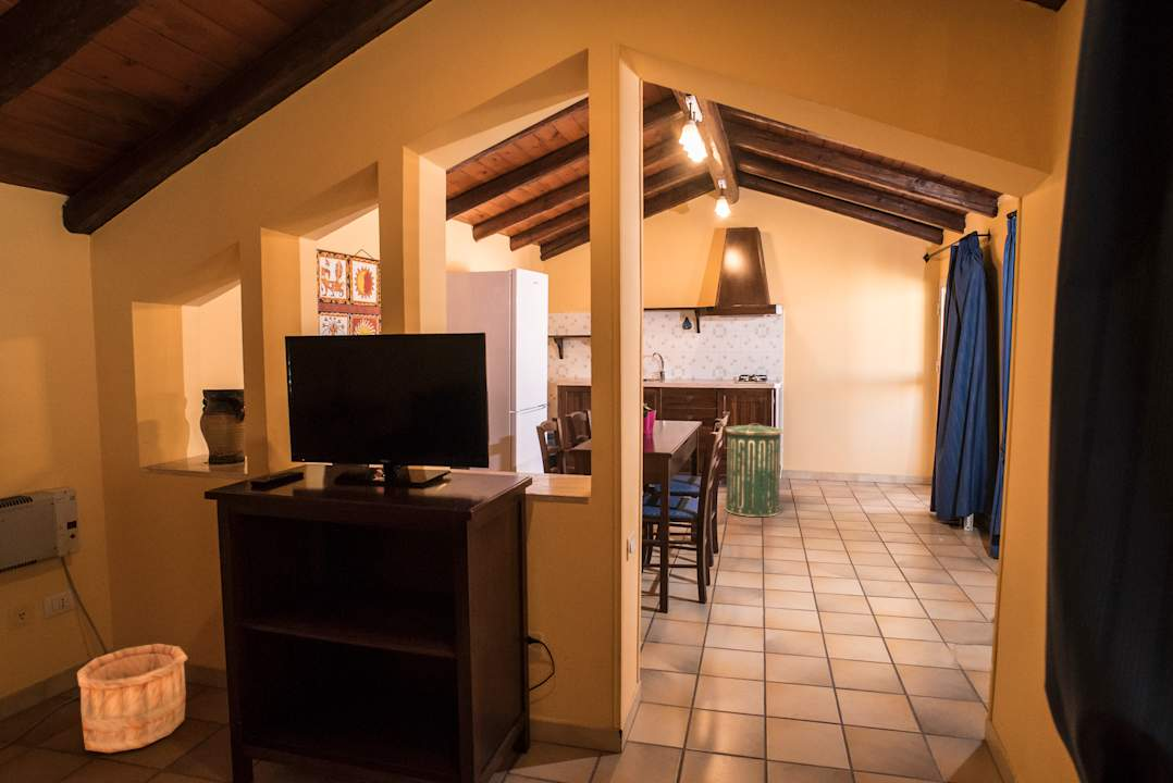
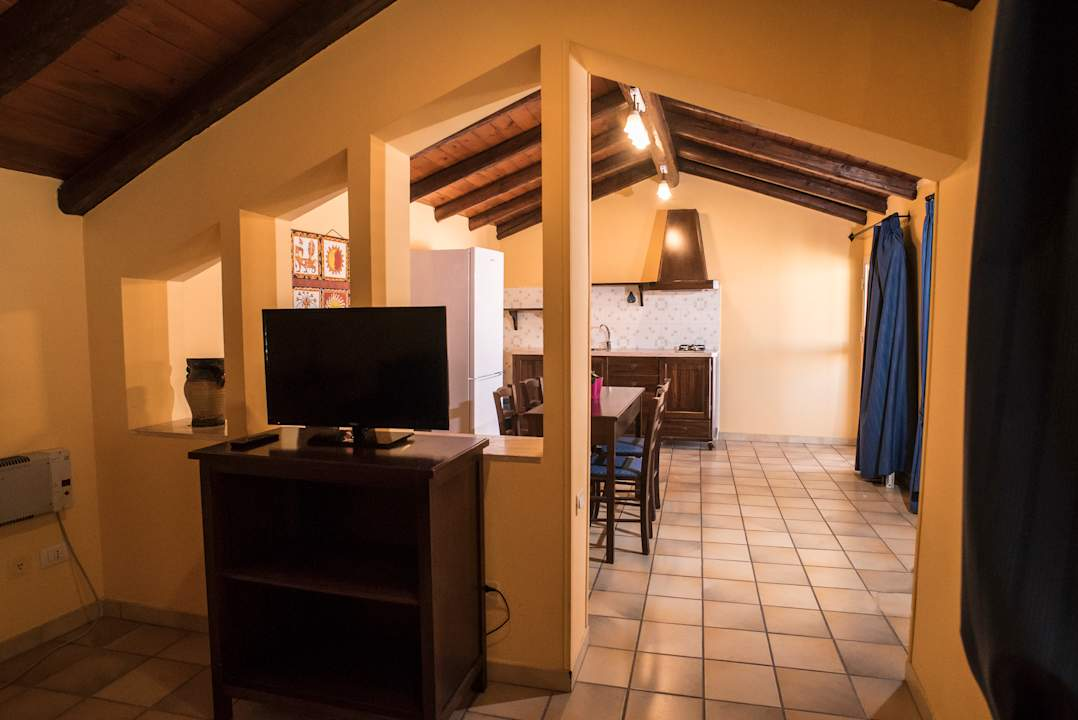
- trash can [724,422,785,518]
- wooden bucket [76,643,188,754]
